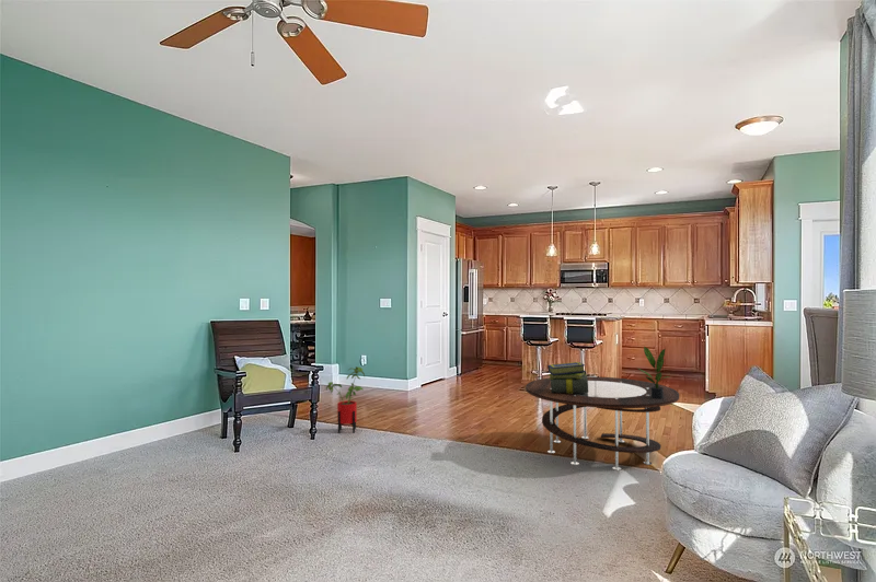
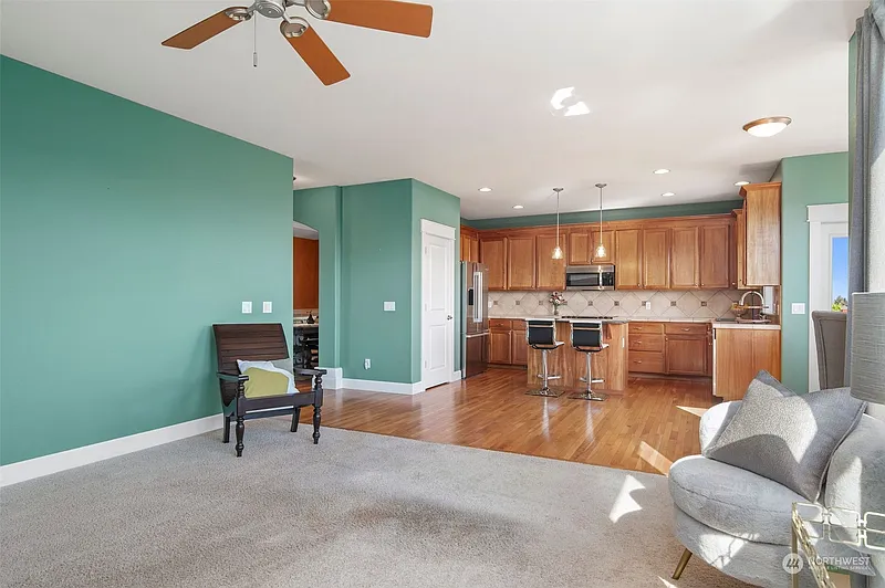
- potted plant [636,346,670,399]
- house plant [325,365,366,434]
- coffee table [525,375,680,472]
- stack of books [546,361,588,394]
